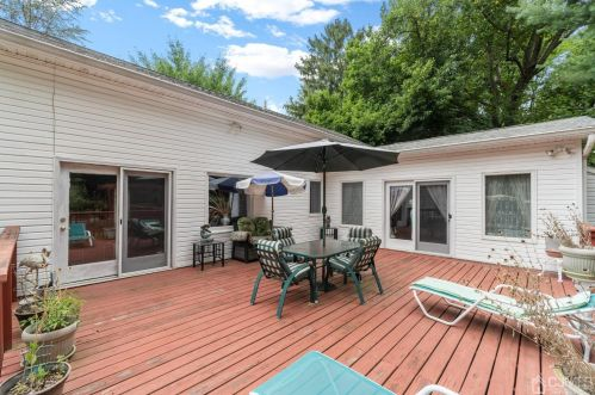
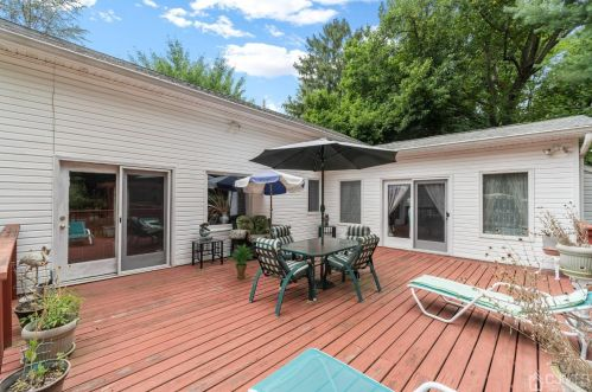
+ potted plant [228,243,254,279]
